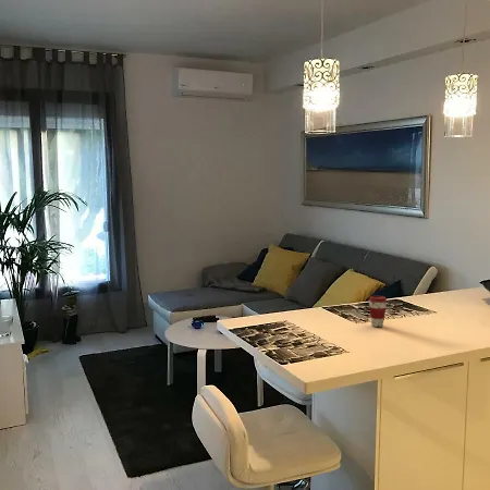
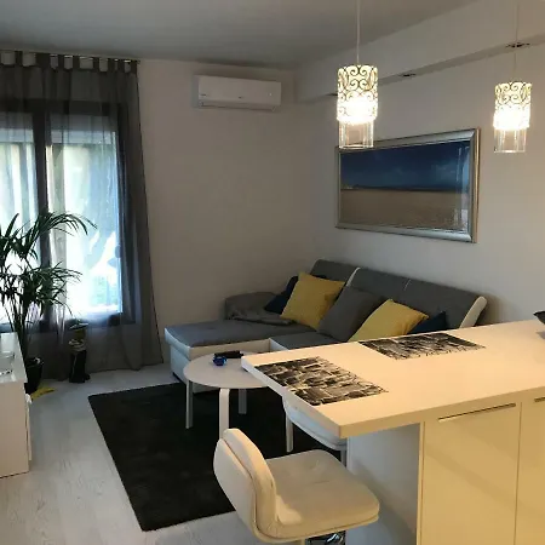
- coffee cup [368,295,388,328]
